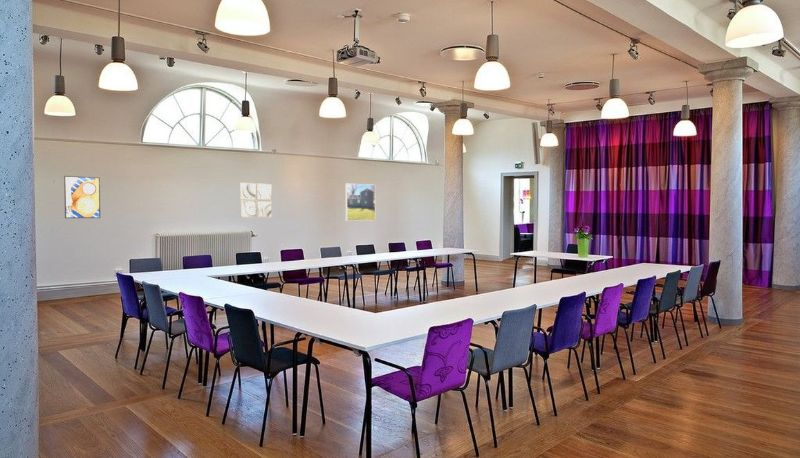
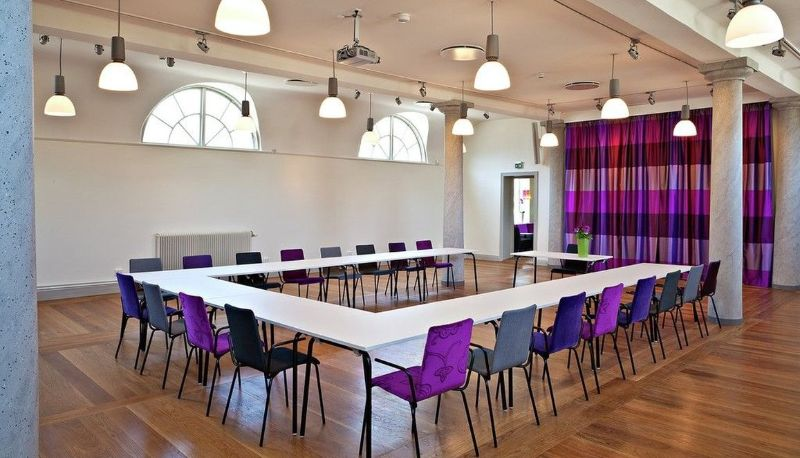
- wall art [239,182,273,218]
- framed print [63,175,101,219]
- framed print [345,183,376,222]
